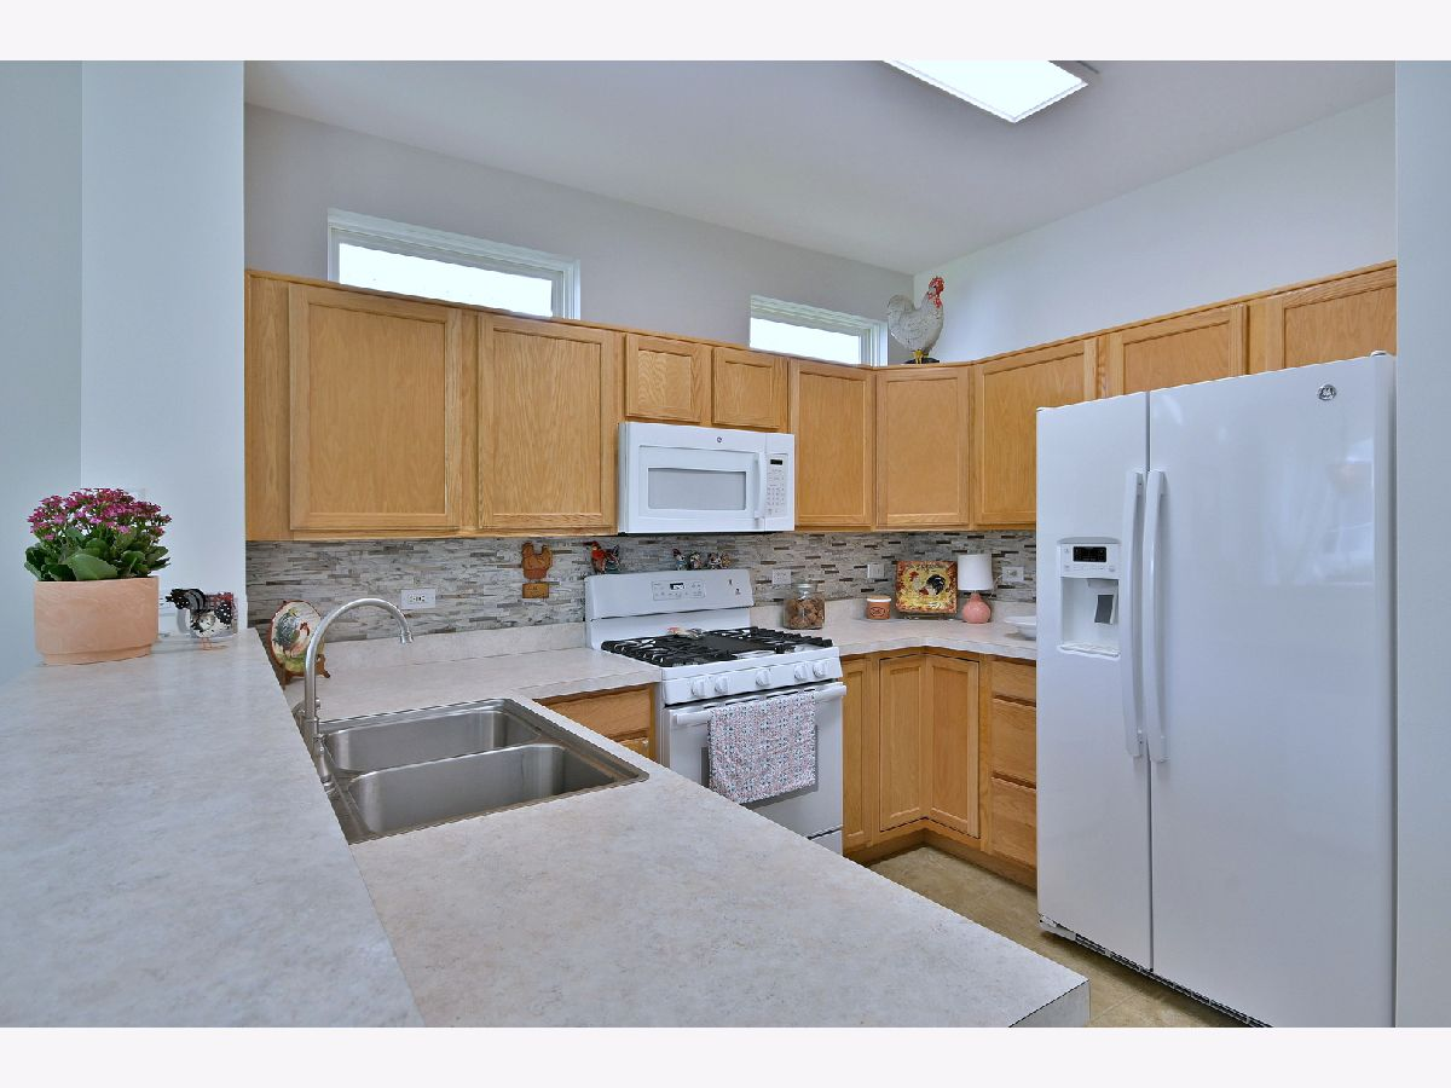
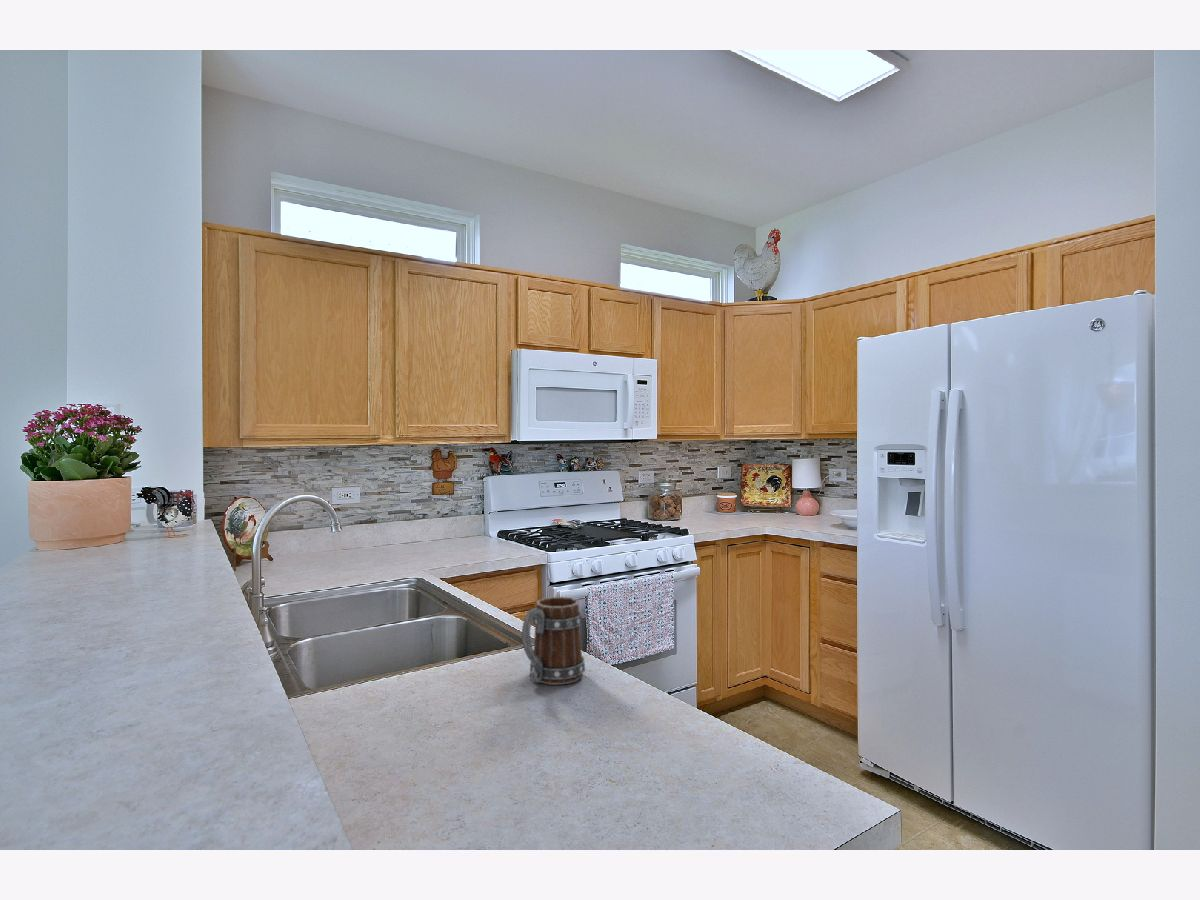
+ mug [521,596,586,686]
